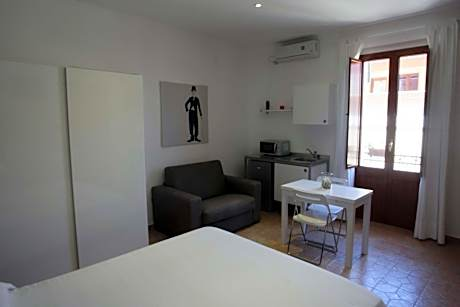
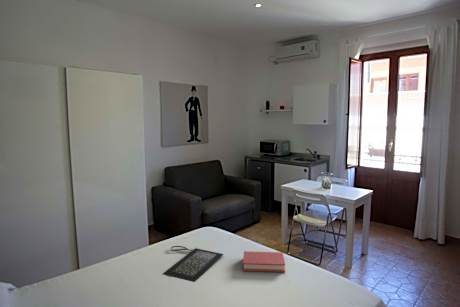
+ book [242,250,286,273]
+ clutch bag [163,245,224,283]
